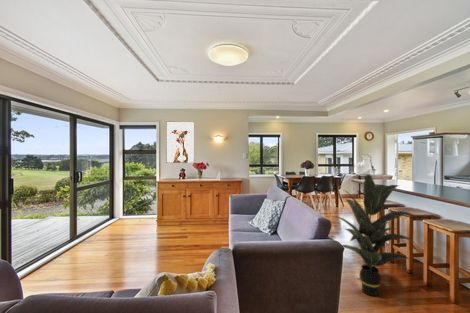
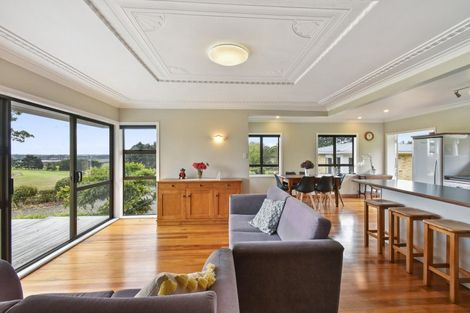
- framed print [165,121,195,164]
- indoor plant [333,174,420,297]
